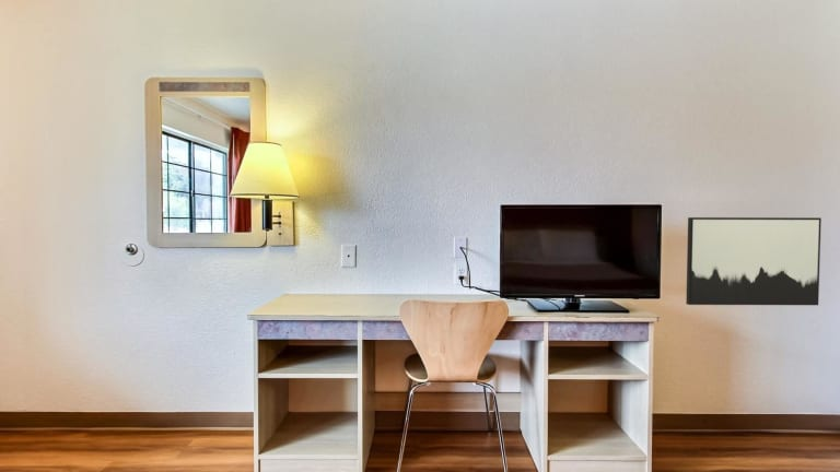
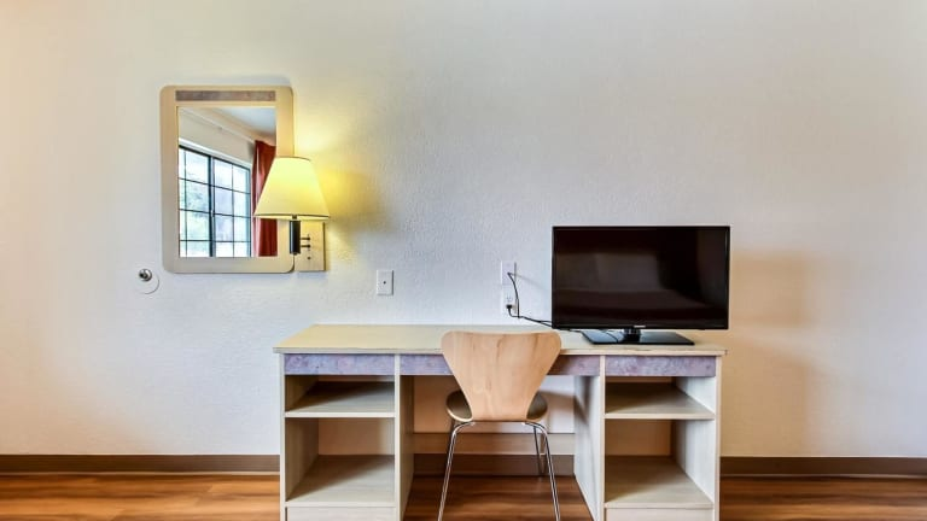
- wall art [685,216,822,306]
